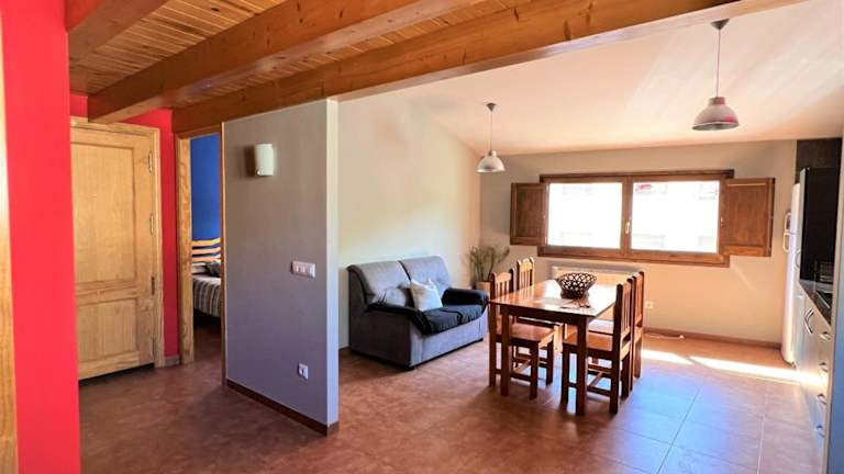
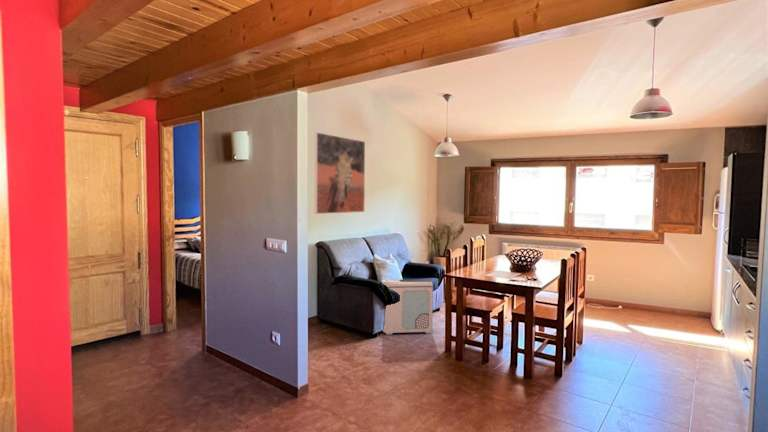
+ air purifier [381,279,434,336]
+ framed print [314,131,366,215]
